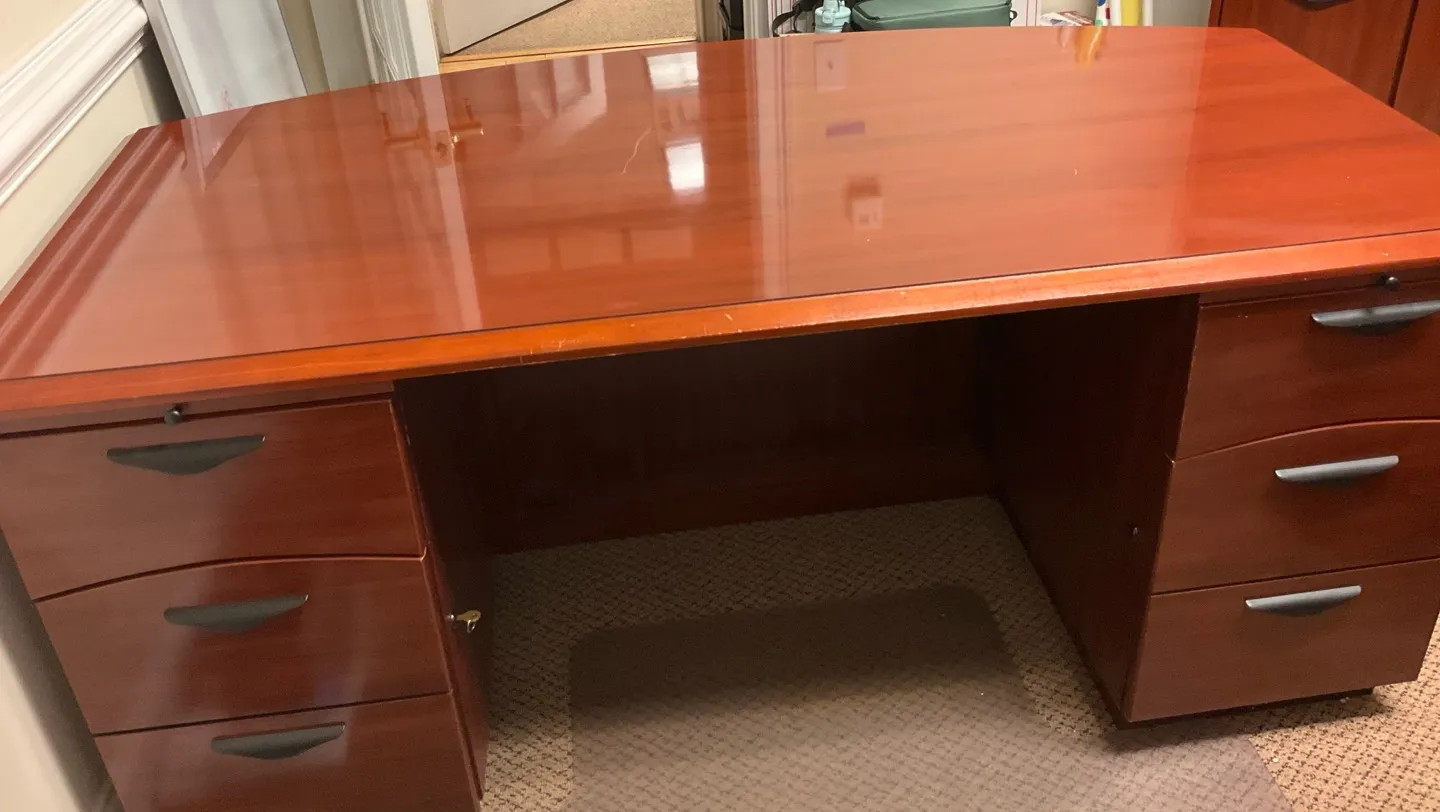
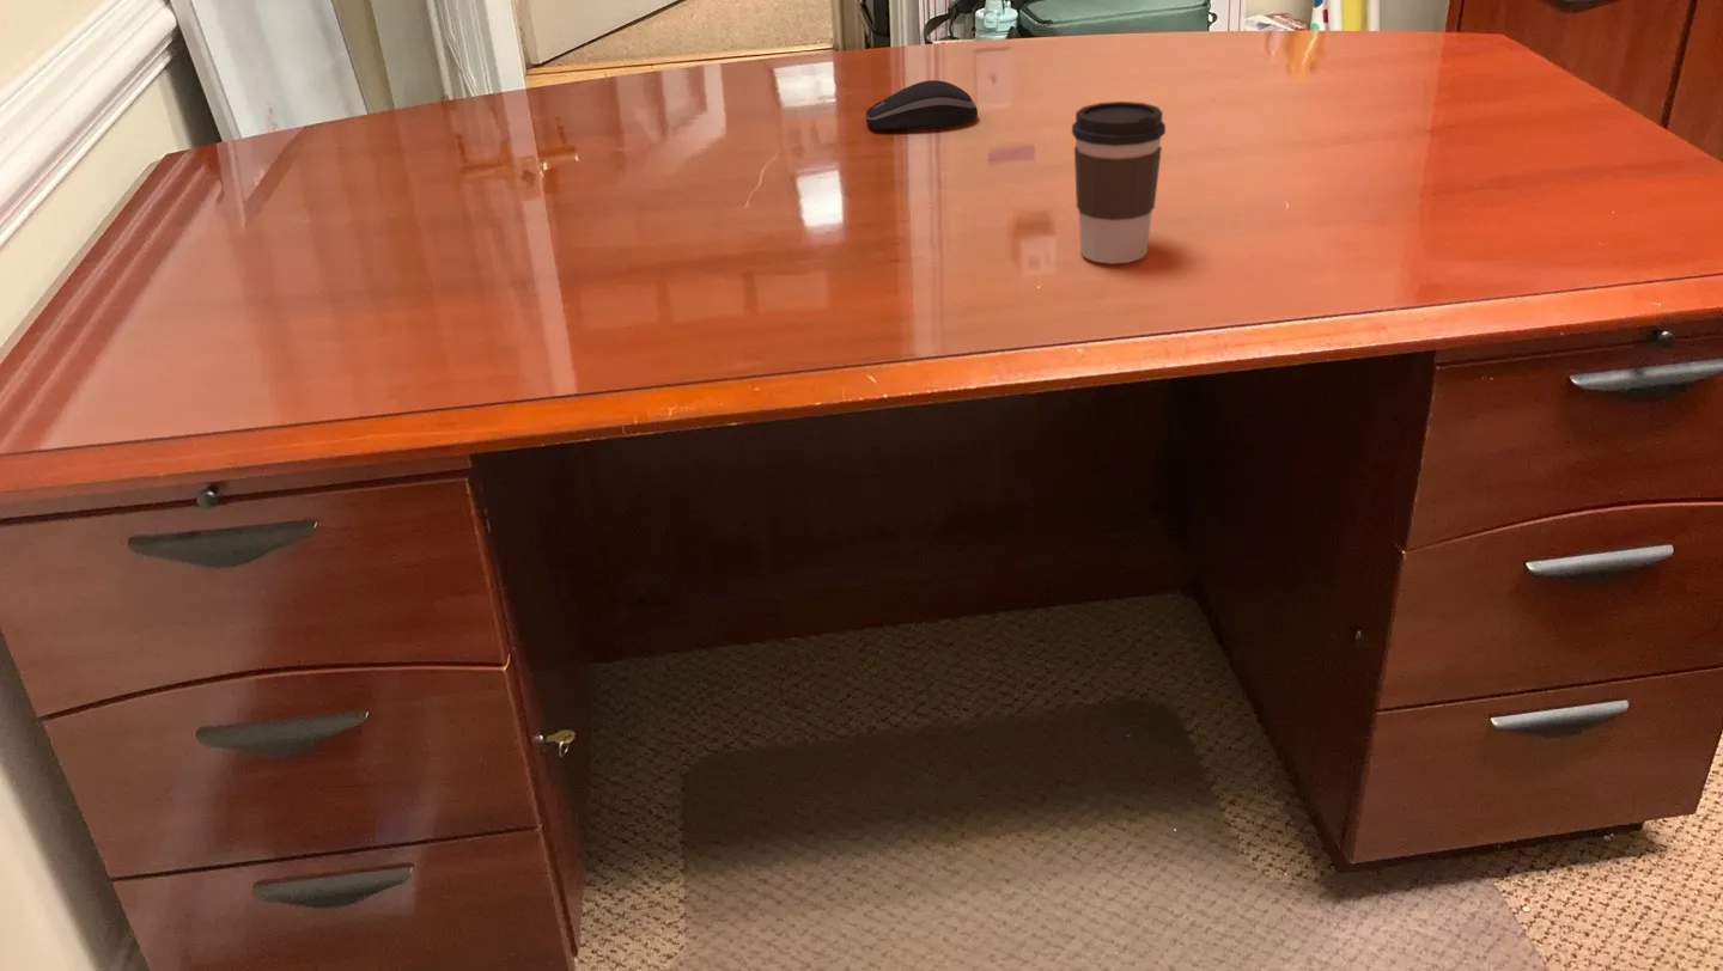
+ computer mouse [864,79,979,130]
+ coffee cup [1071,100,1167,264]
